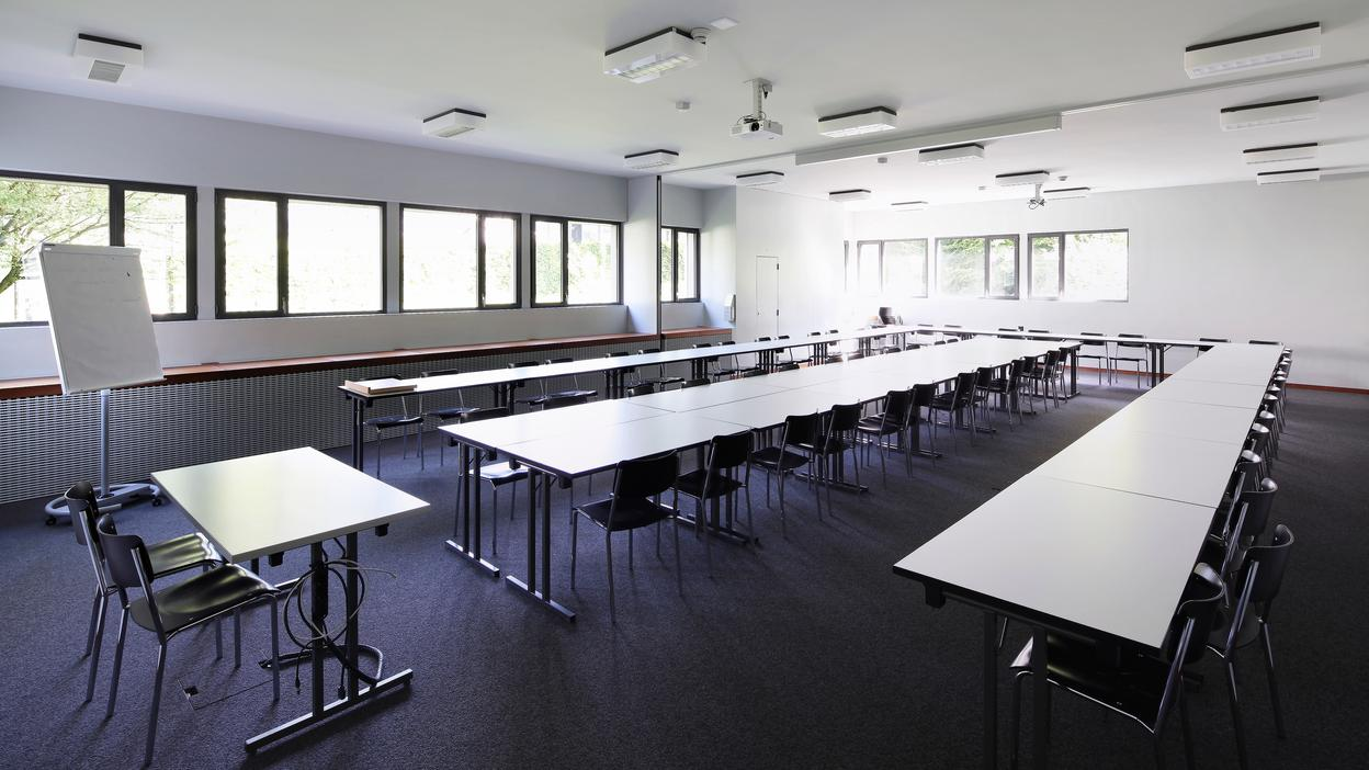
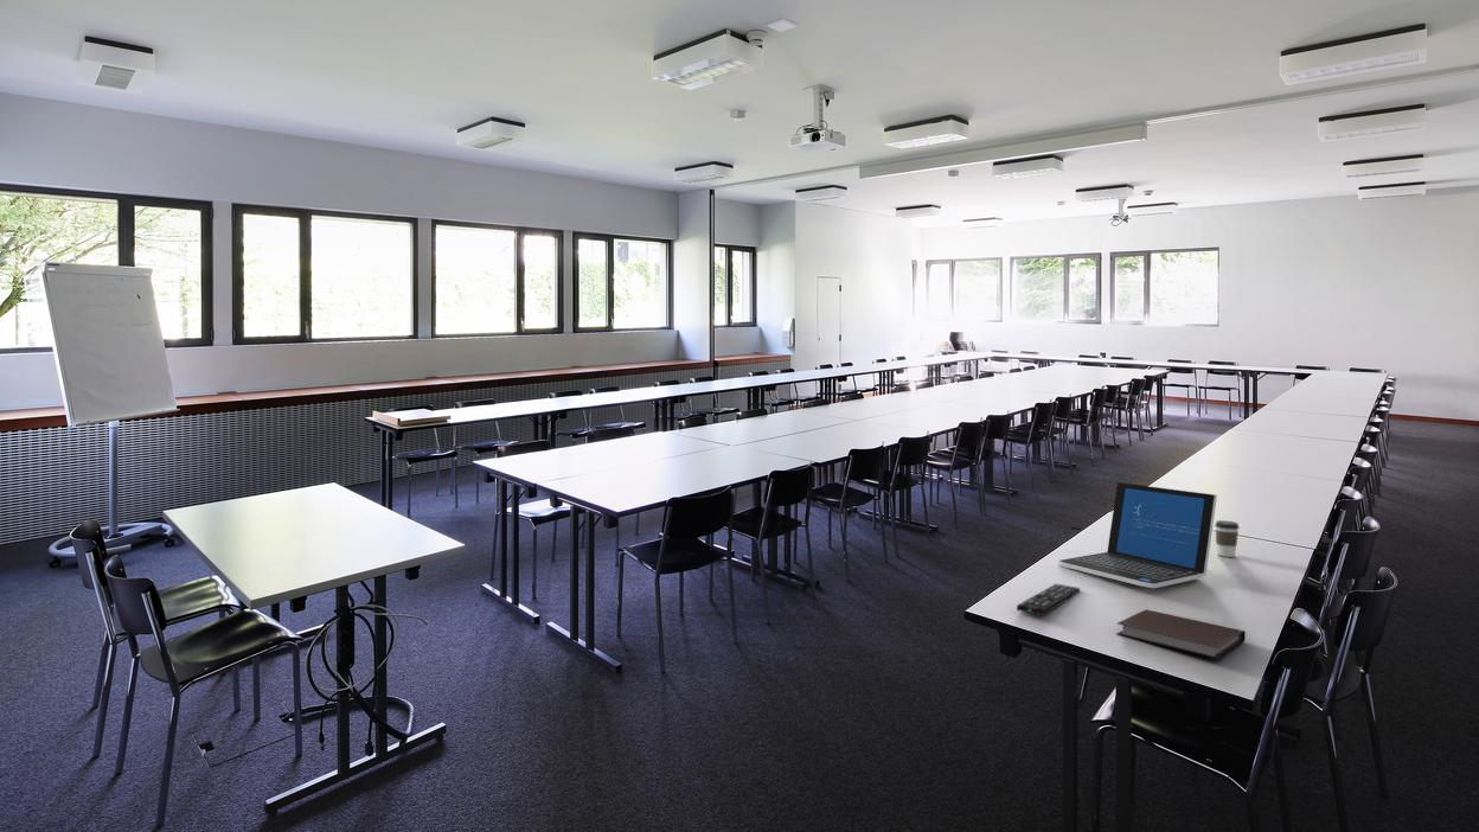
+ remote control [1016,583,1081,616]
+ coffee cup [1214,519,1241,558]
+ notebook [1115,608,1247,660]
+ laptop [1057,481,1218,589]
